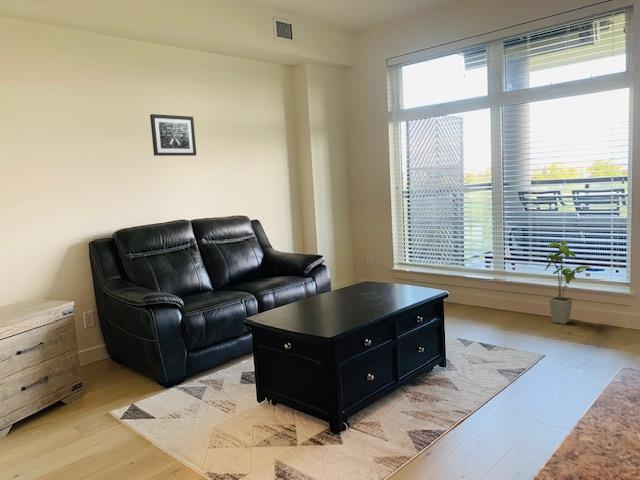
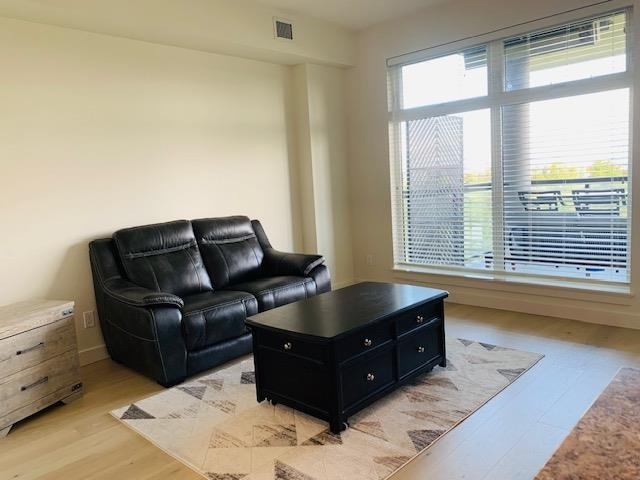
- house plant [544,241,595,325]
- wall art [149,113,197,157]
